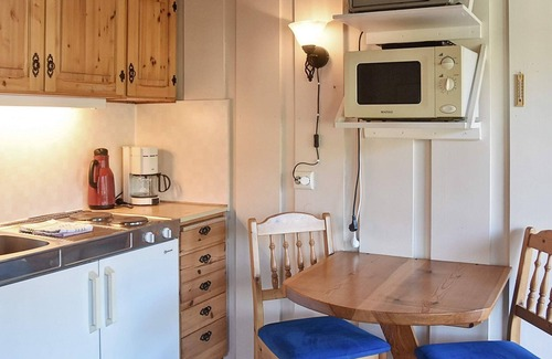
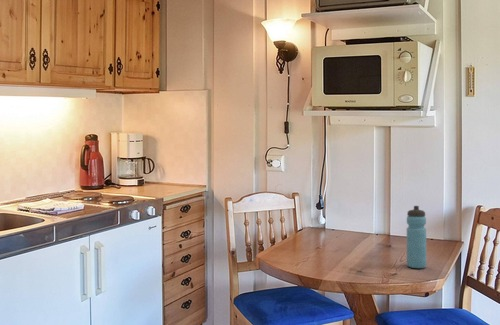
+ water bottle [406,205,427,269]
